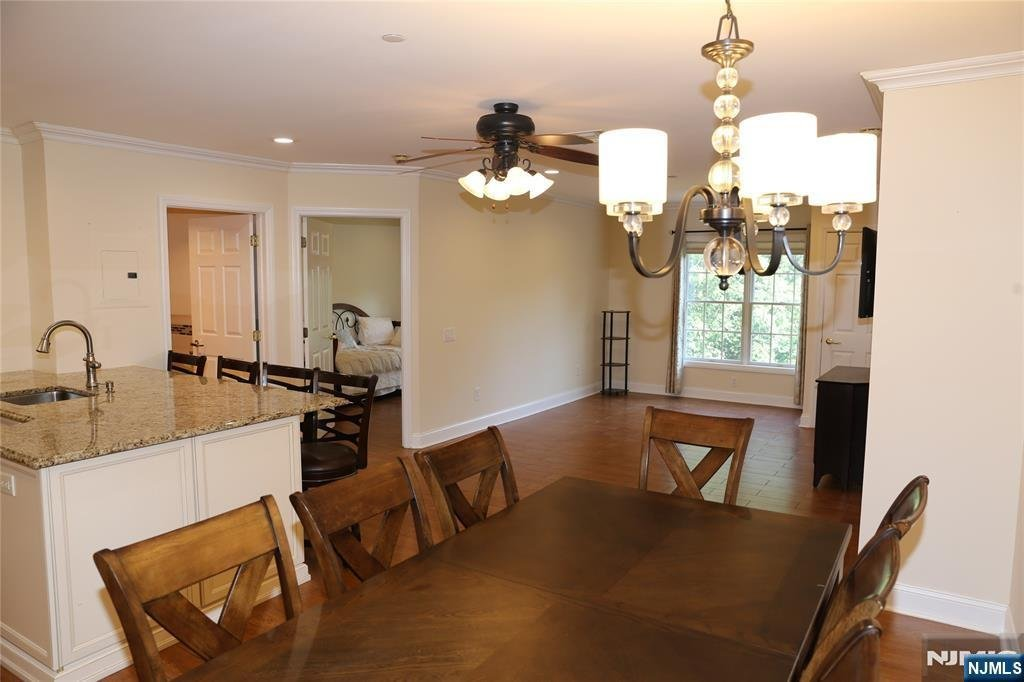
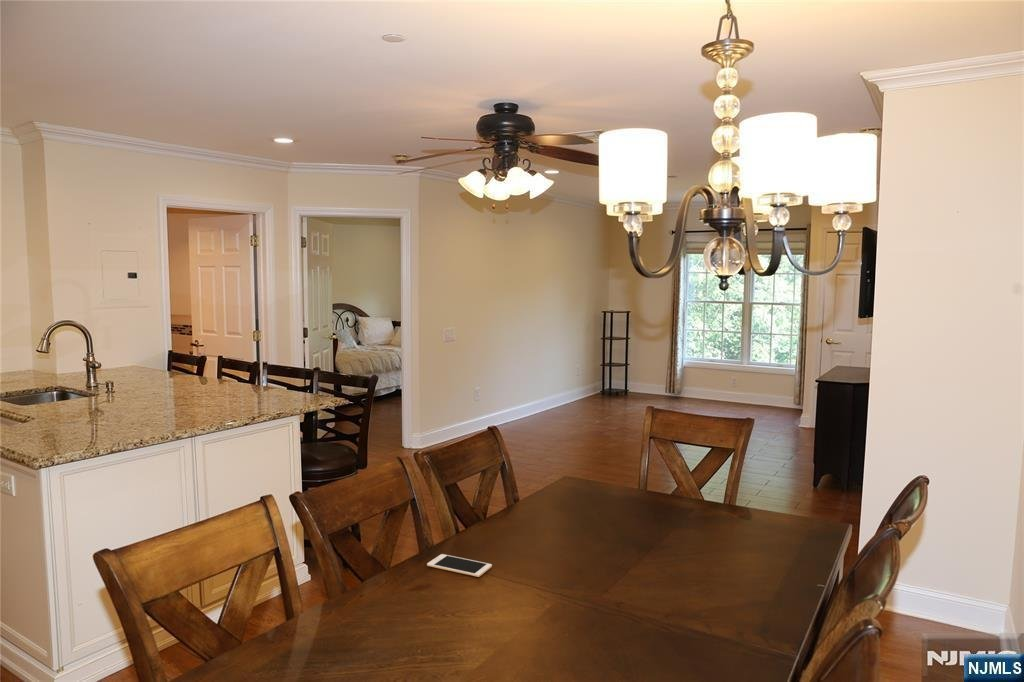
+ cell phone [426,553,493,578]
